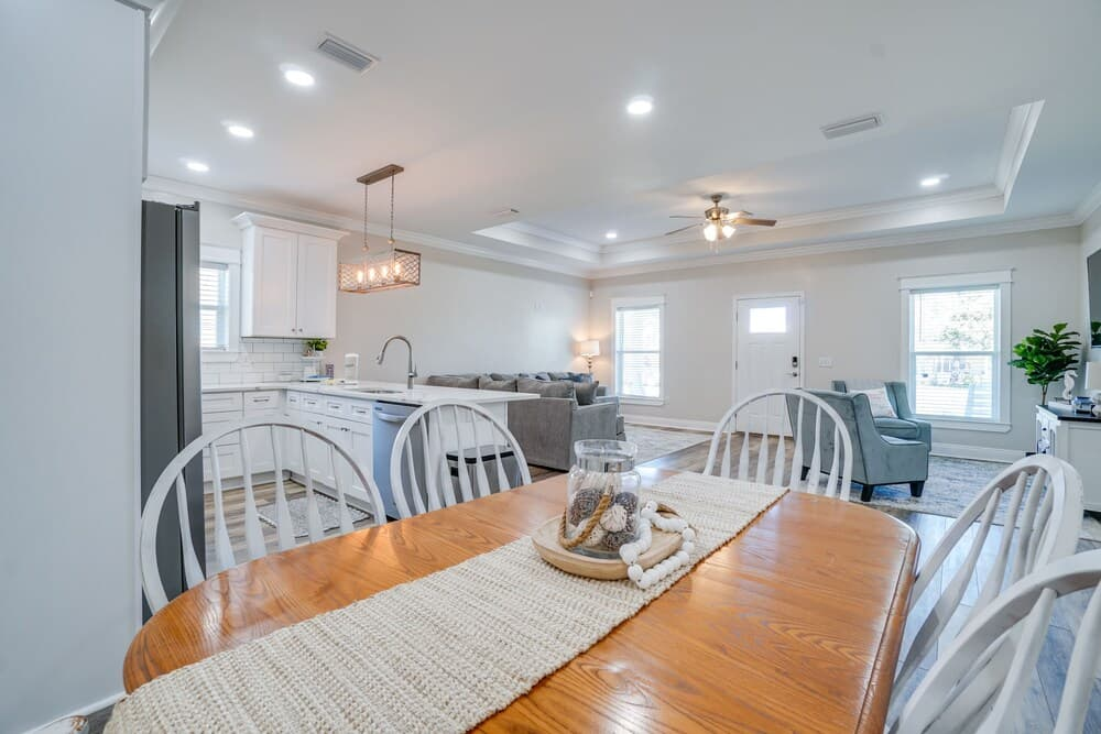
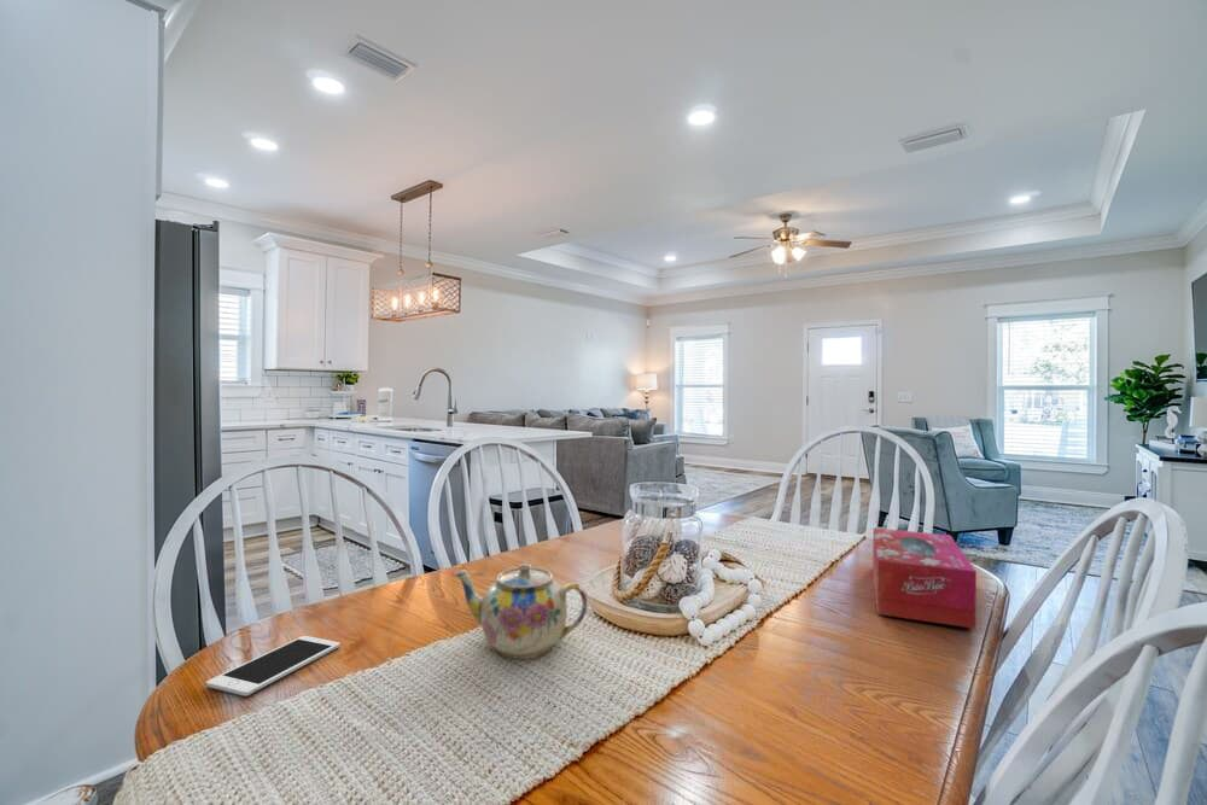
+ tissue box [871,527,978,630]
+ cell phone [205,635,342,698]
+ teapot [453,562,589,660]
